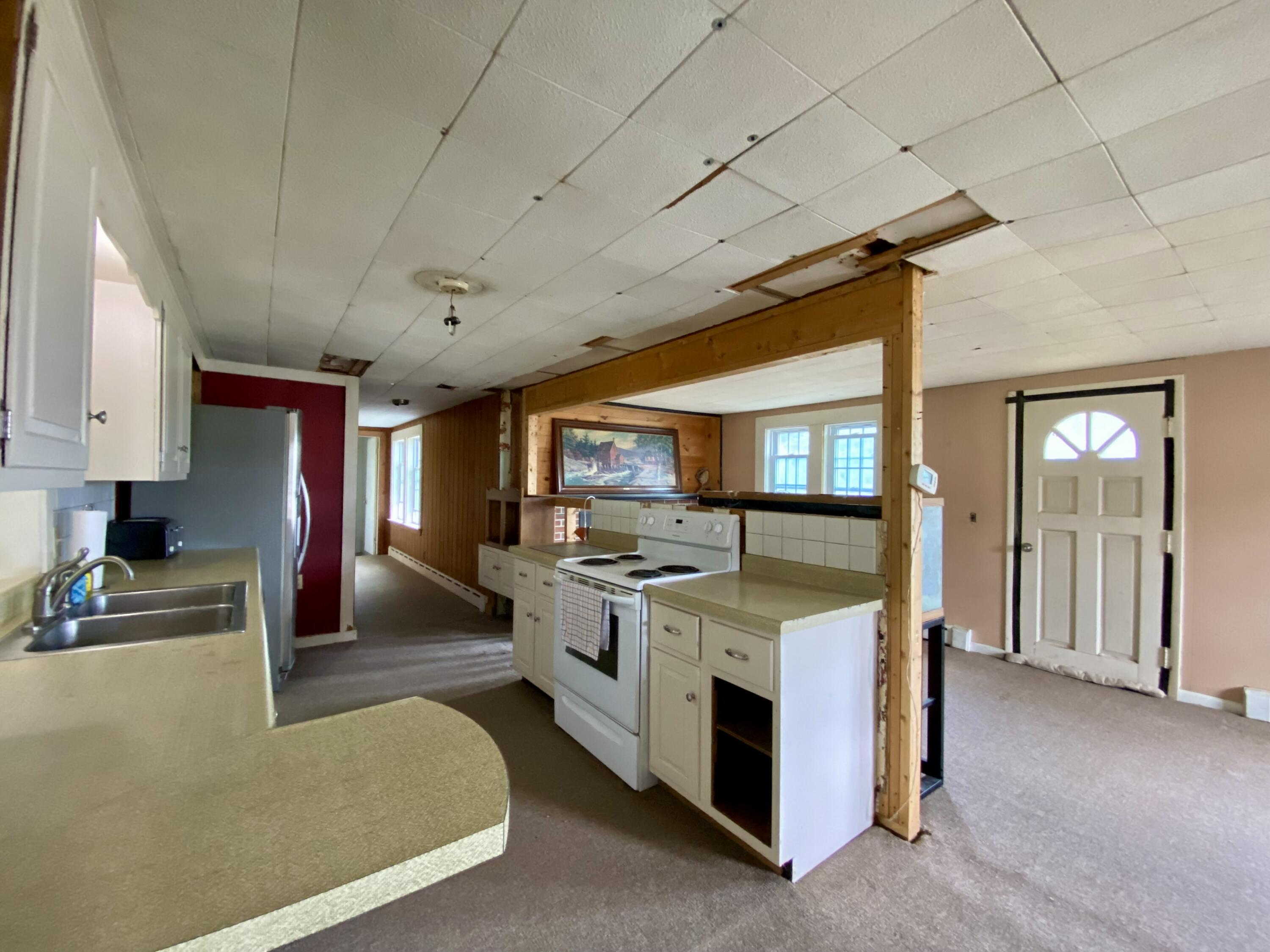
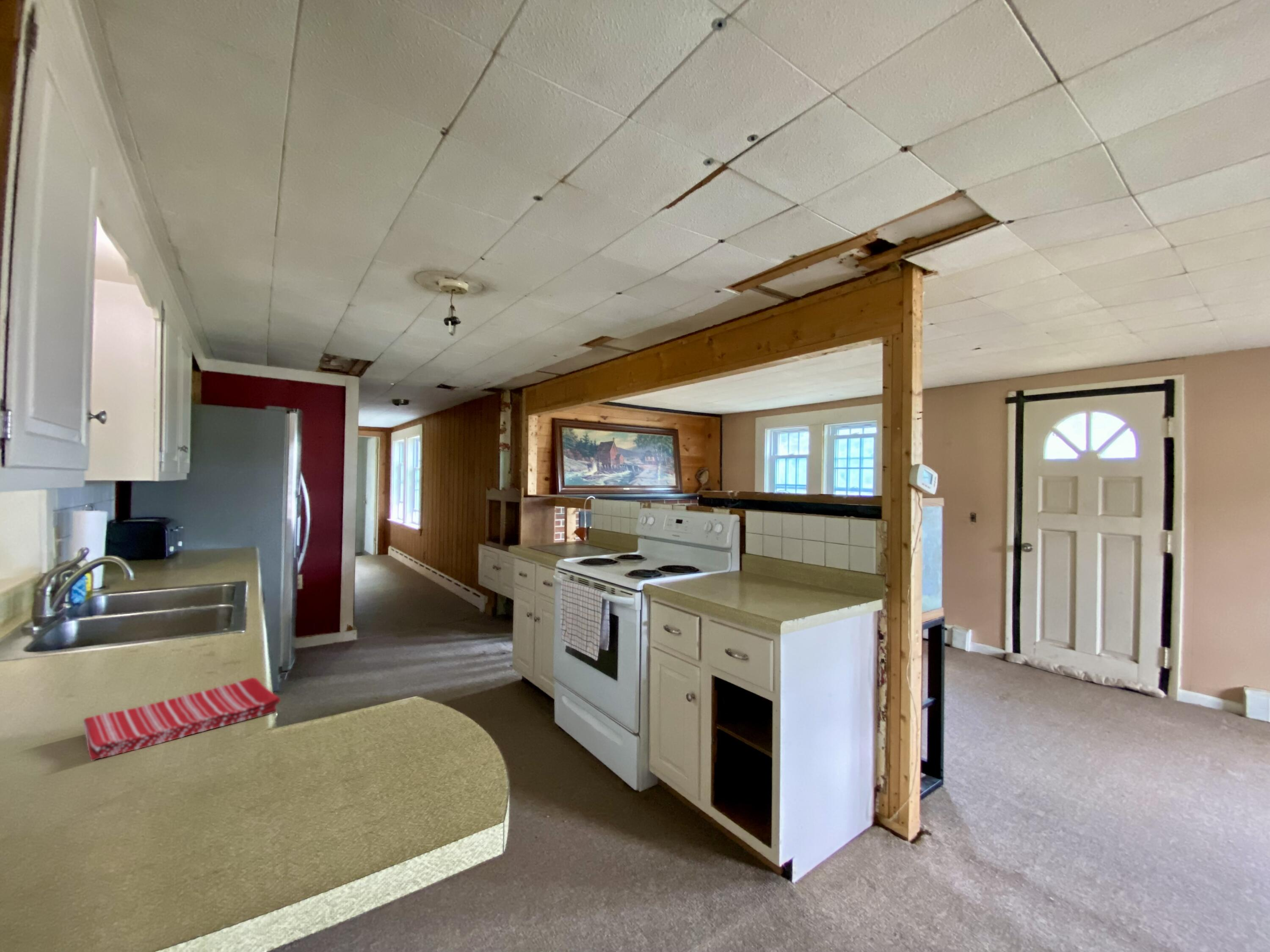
+ dish towel [83,677,281,762]
